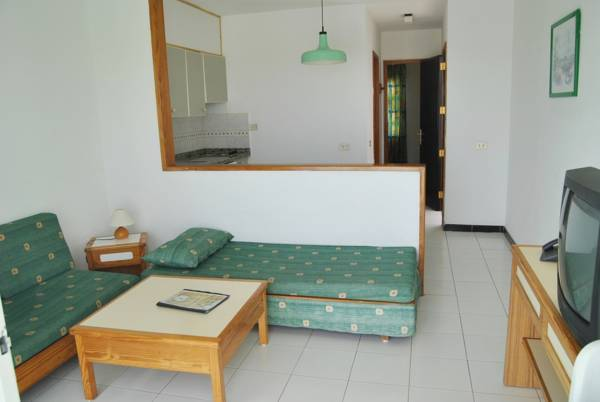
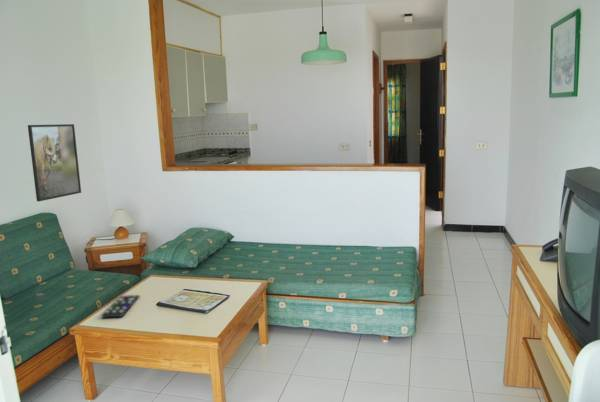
+ remote control [100,294,140,319]
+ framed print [27,123,82,202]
